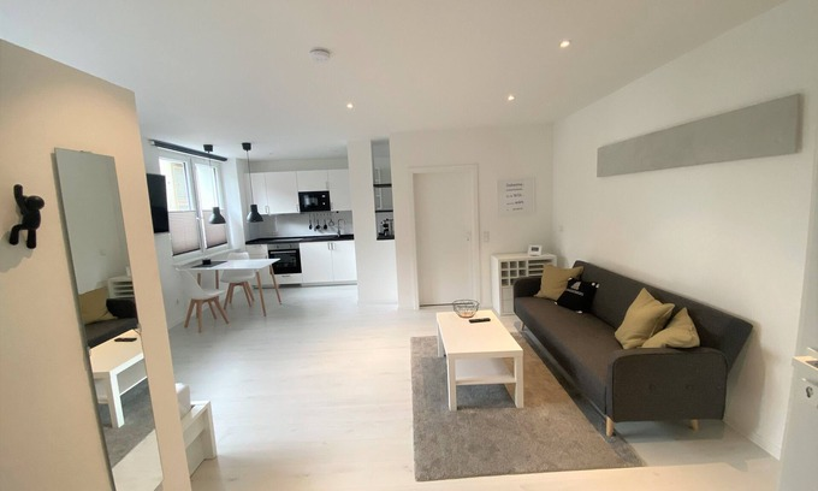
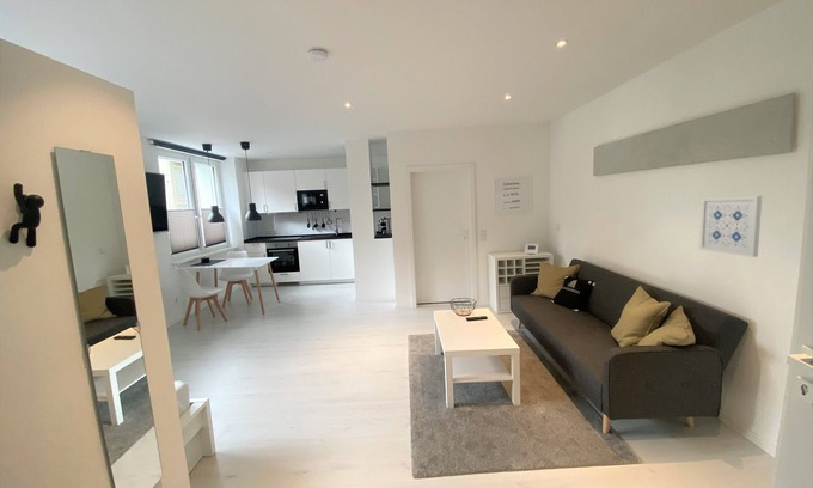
+ wall art [698,195,763,258]
